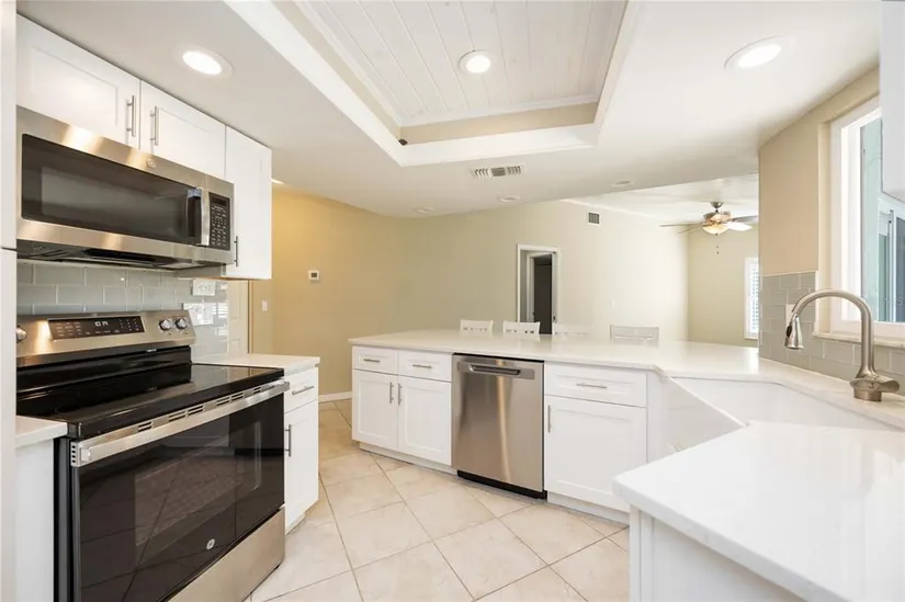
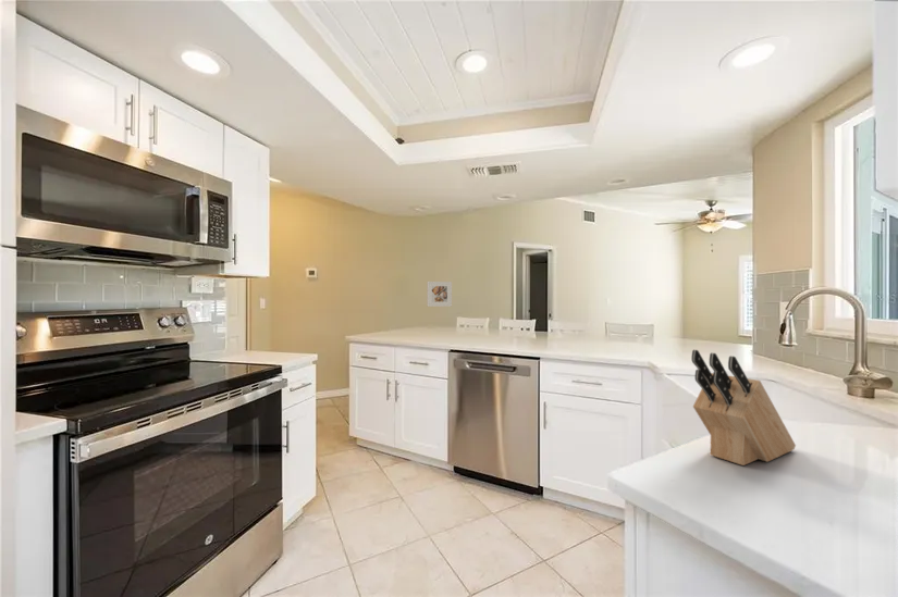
+ knife block [691,349,797,467]
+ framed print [427,281,453,308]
